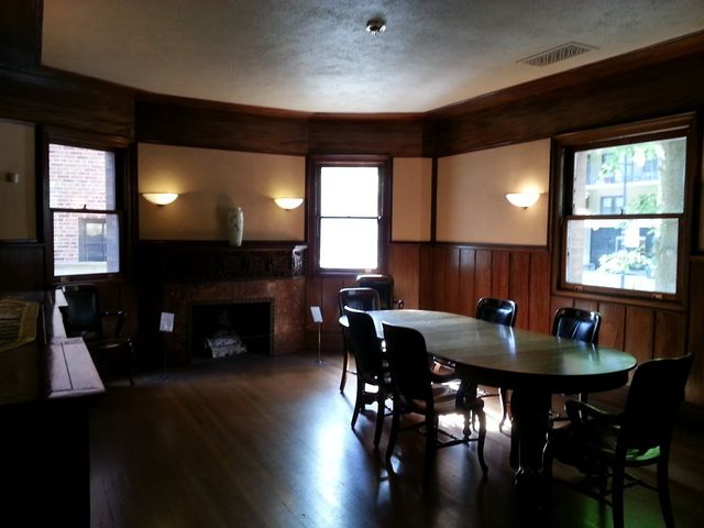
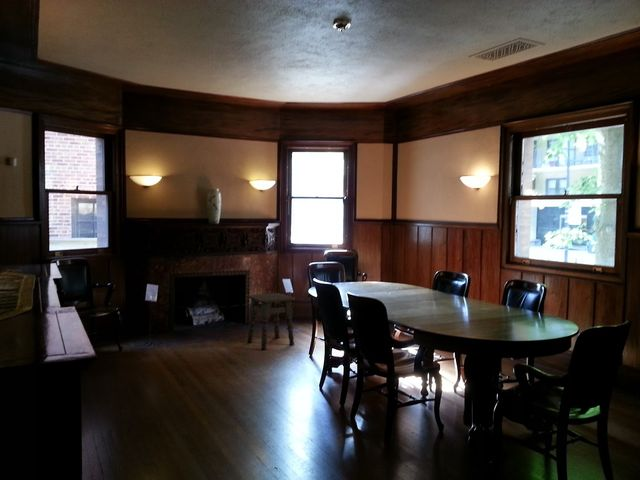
+ side table [246,292,296,351]
